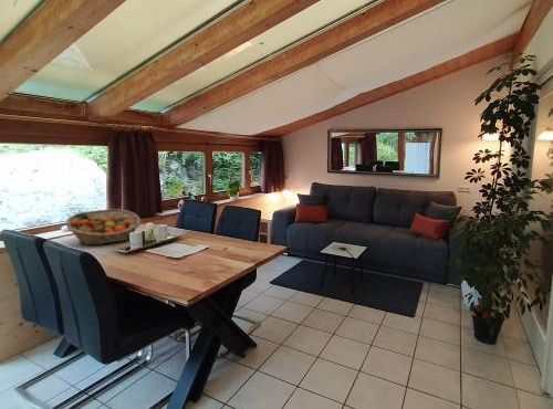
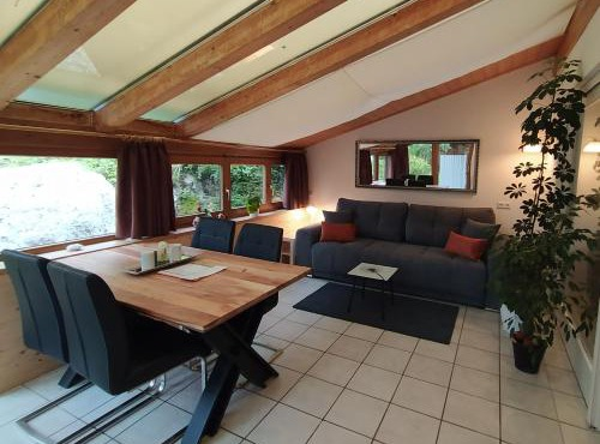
- fruit basket [65,208,142,247]
